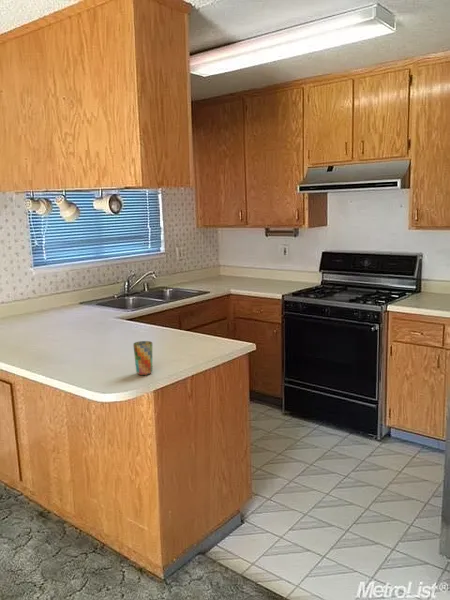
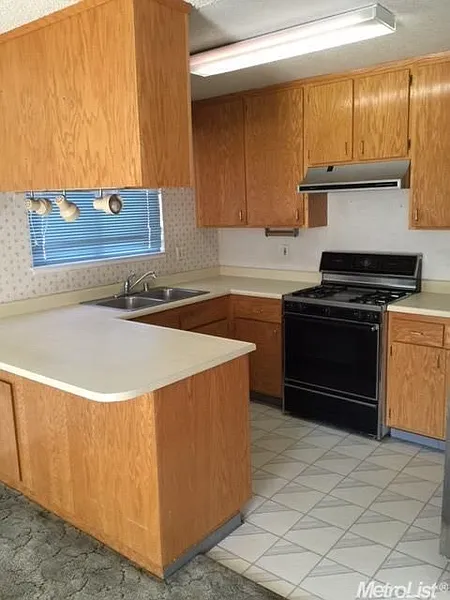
- cup [132,340,153,376]
